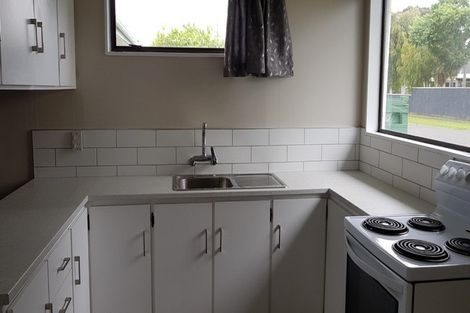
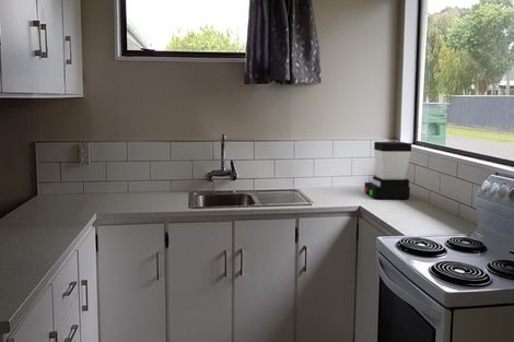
+ coffee maker [363,141,412,200]
